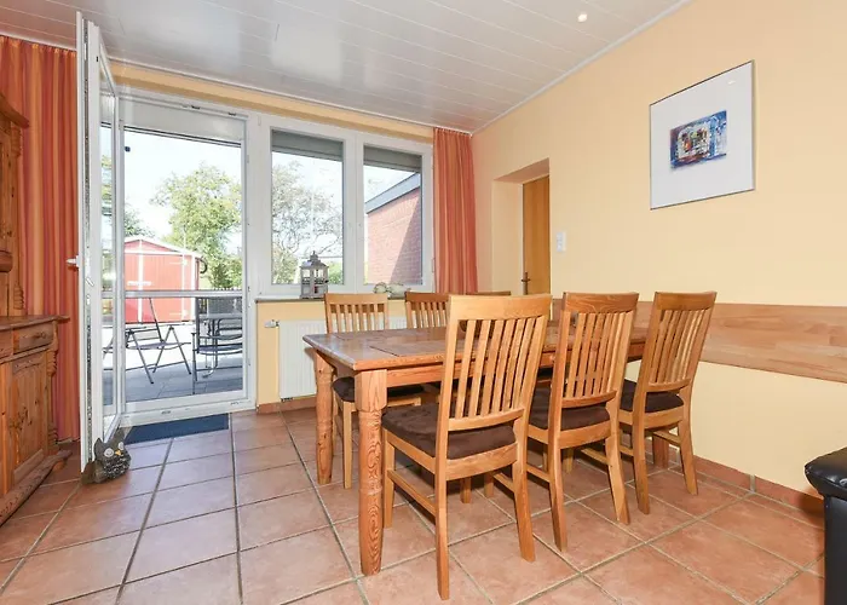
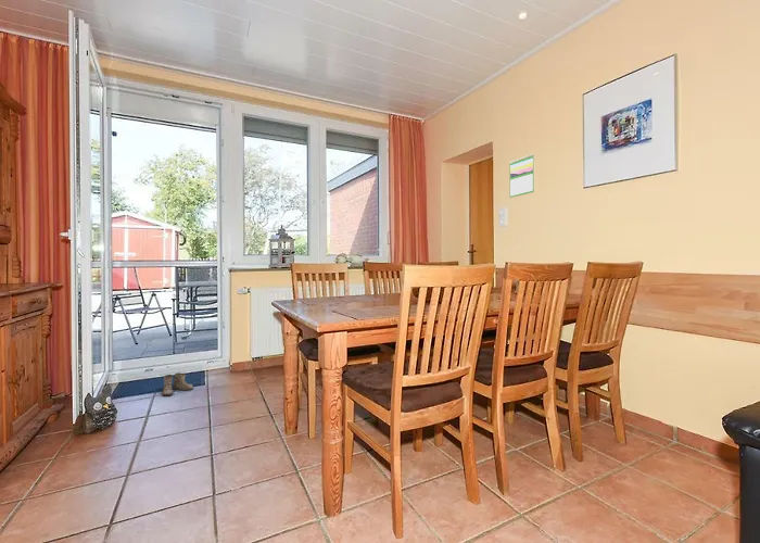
+ calendar [508,153,535,199]
+ boots [156,371,194,396]
